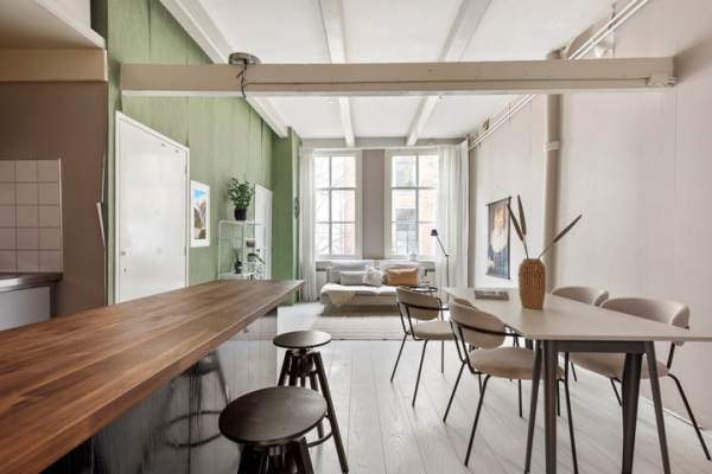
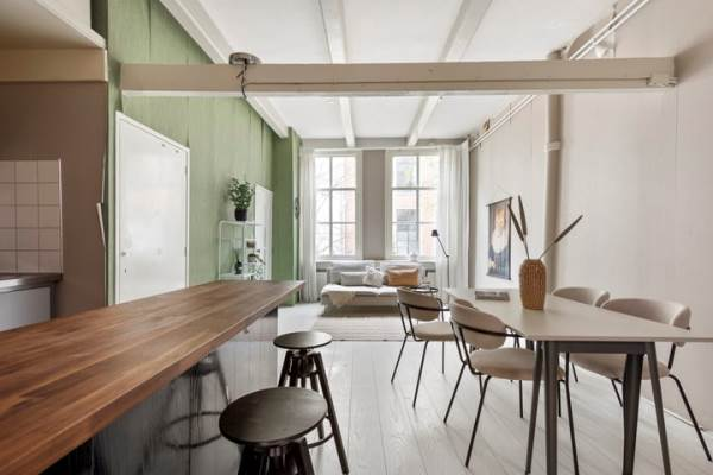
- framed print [187,179,211,249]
